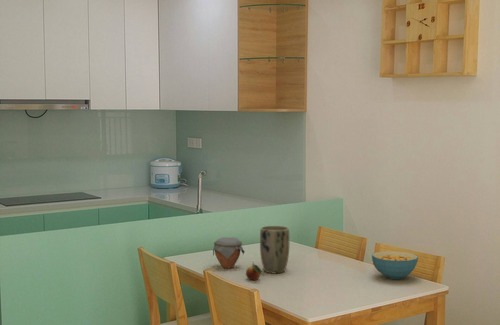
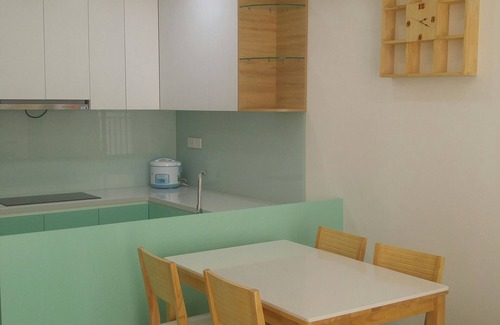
- plant pot [259,225,290,274]
- cereal bowl [371,250,419,280]
- jar [212,236,246,269]
- fruit [245,262,263,281]
